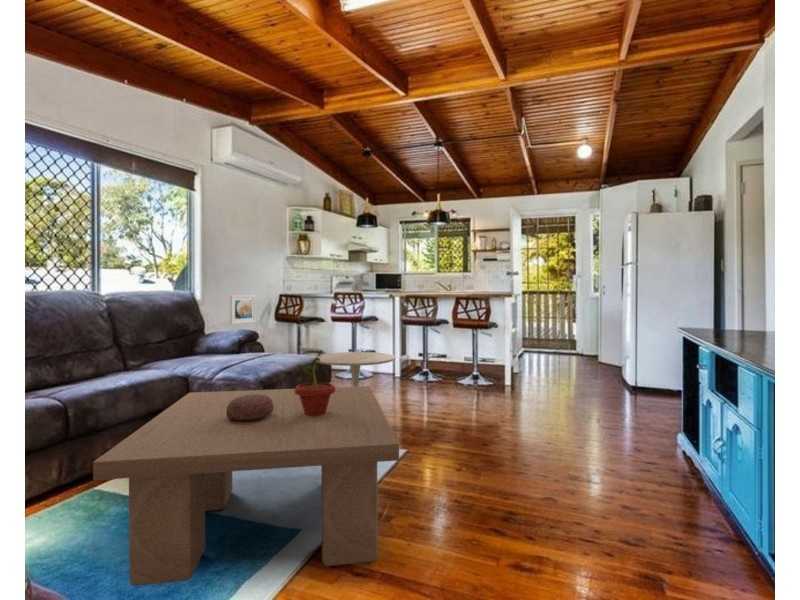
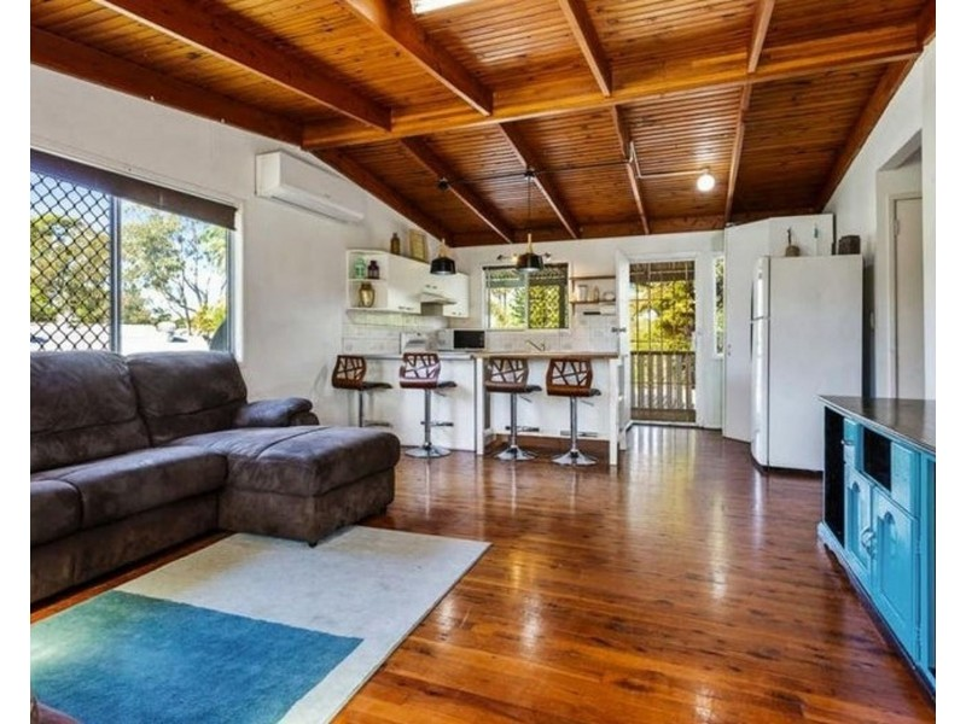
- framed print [229,294,257,325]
- decorative bowl [226,394,274,422]
- potted plant [294,350,336,416]
- coffee table [92,385,400,587]
- side table [313,351,397,387]
